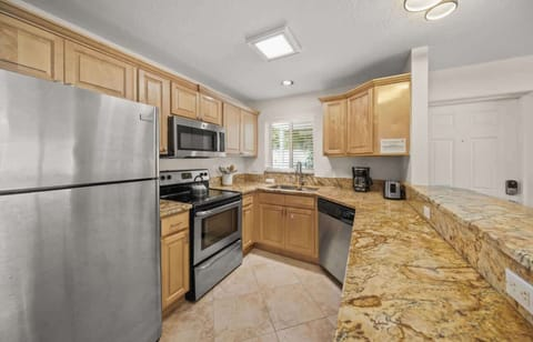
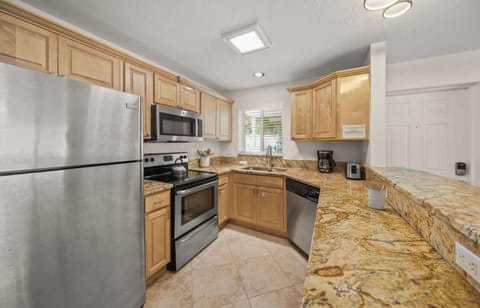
+ utensil holder [364,180,389,210]
